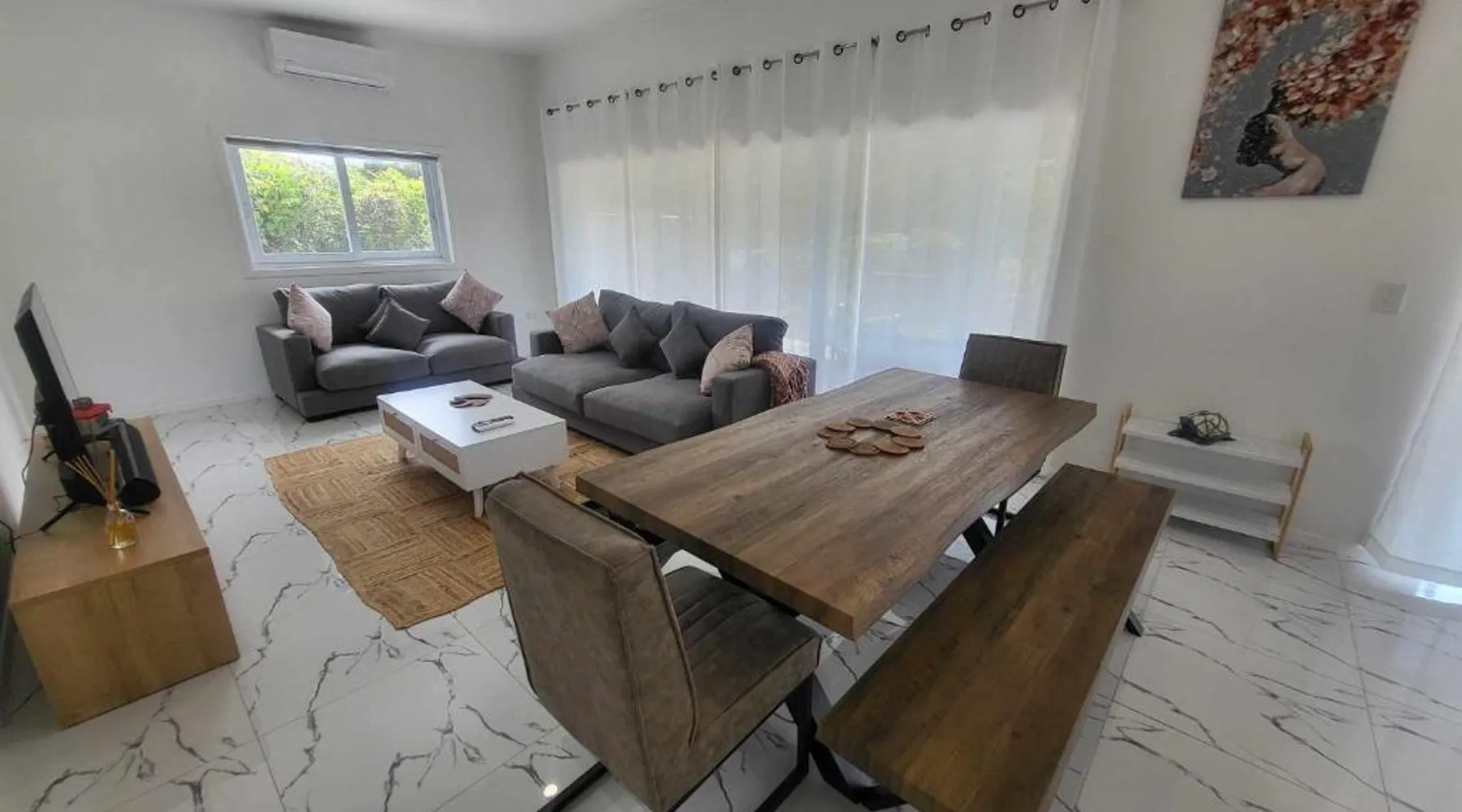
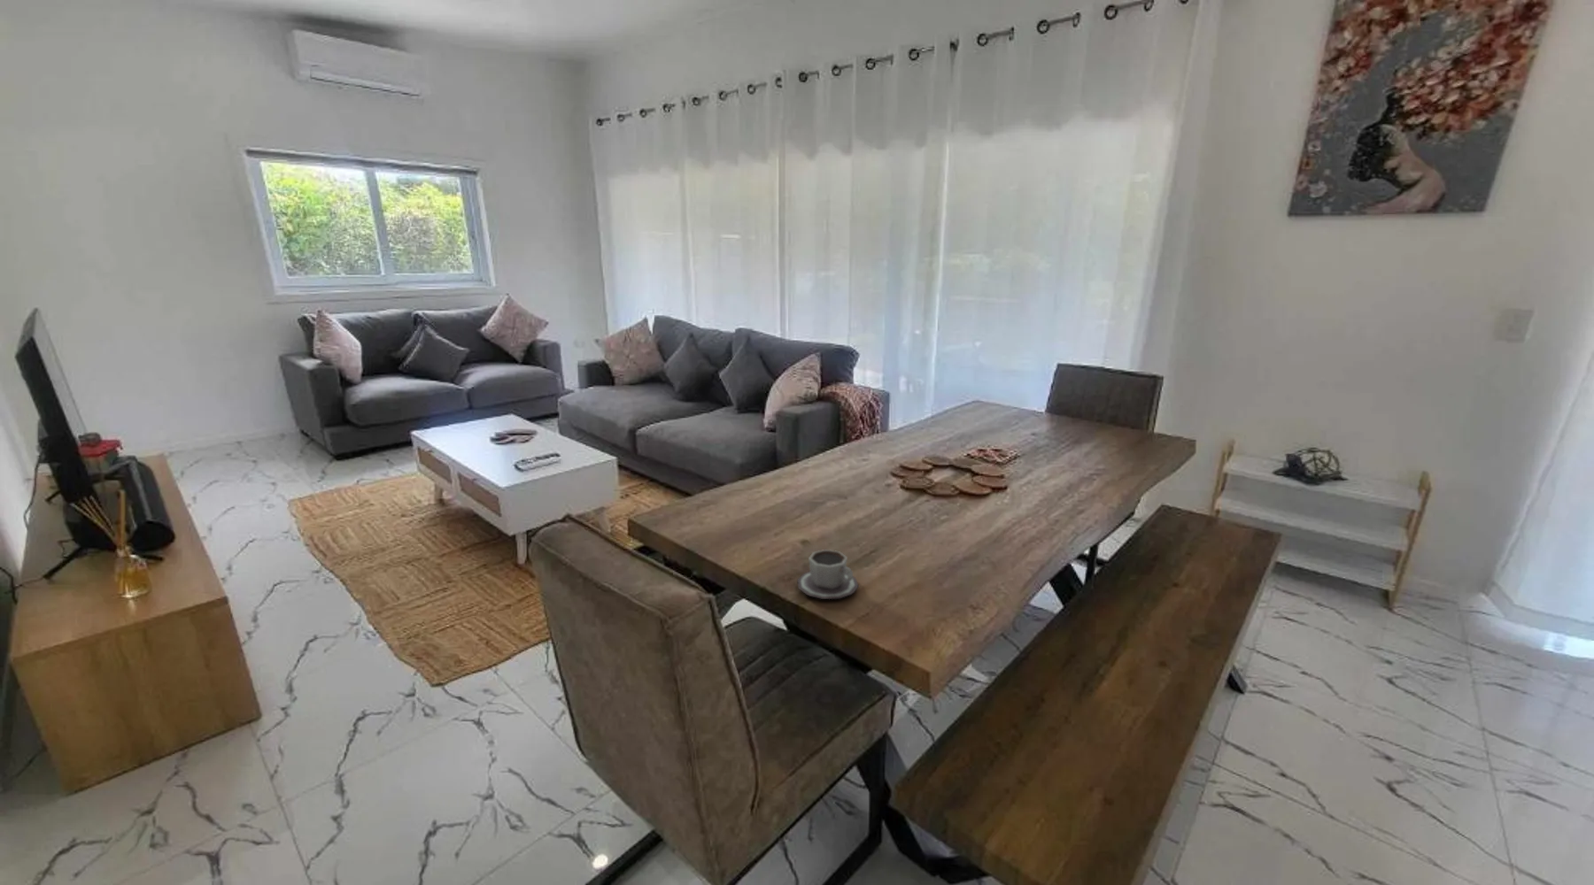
+ cup [796,548,859,601]
